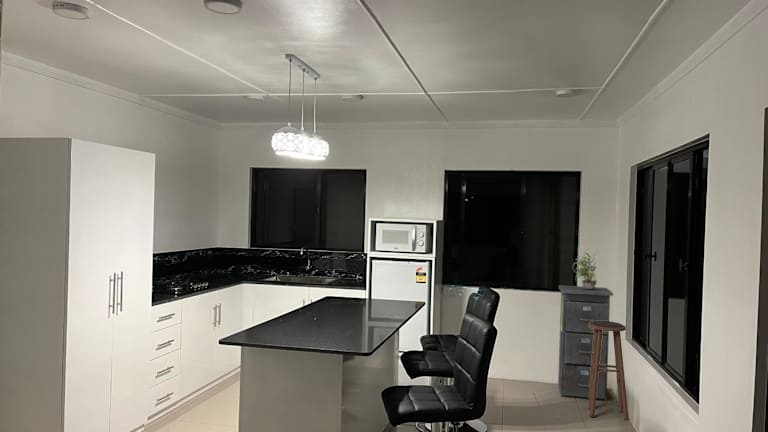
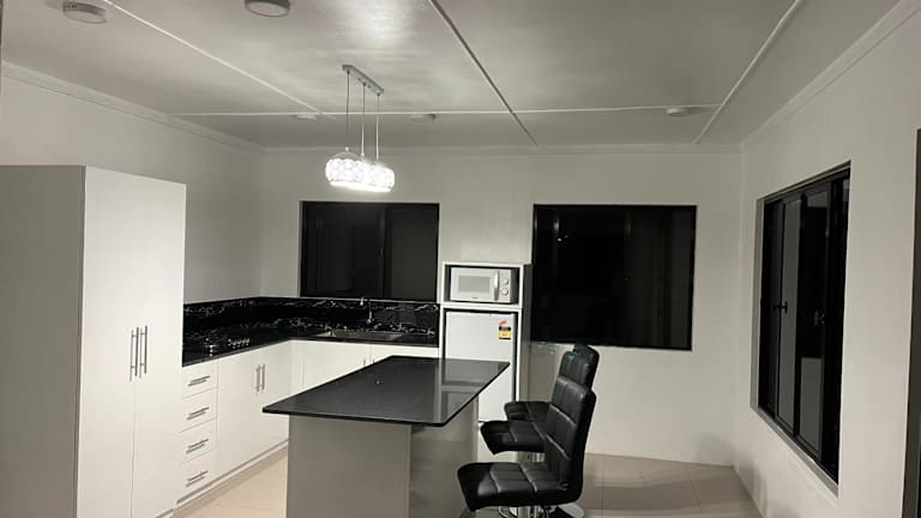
- filing cabinet [557,284,614,402]
- potted plant [572,251,601,289]
- stool [587,320,630,421]
